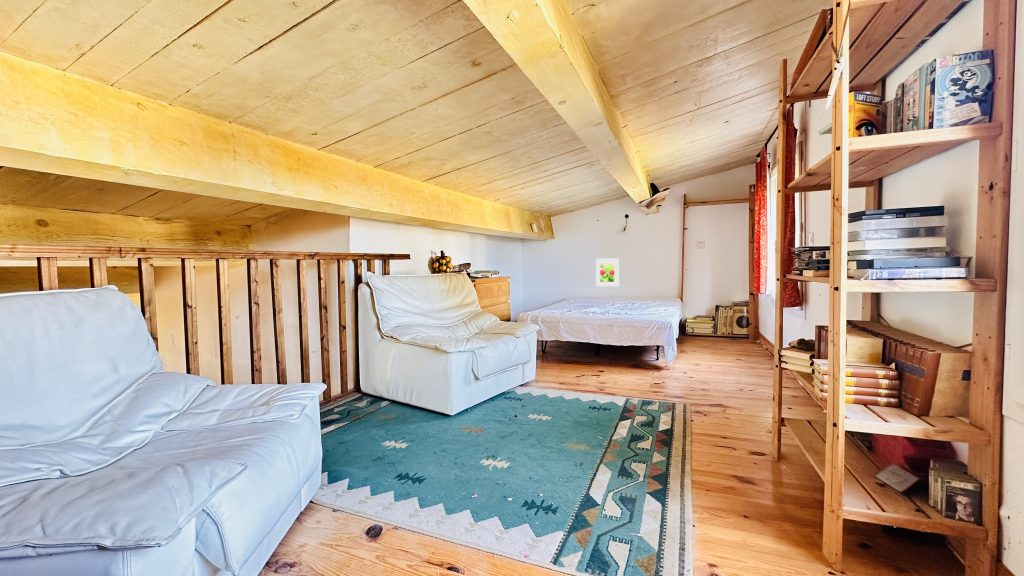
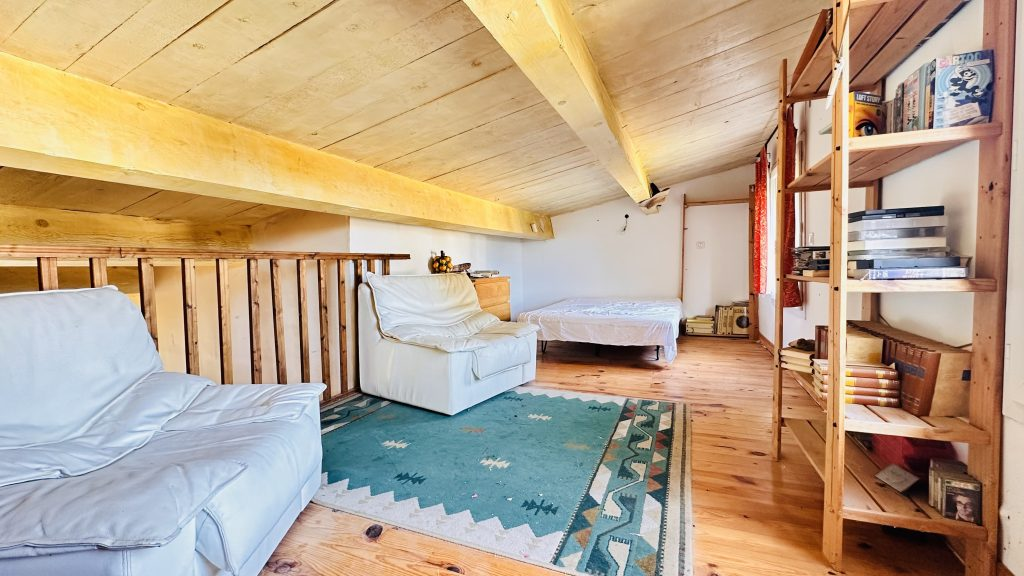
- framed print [595,257,620,287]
